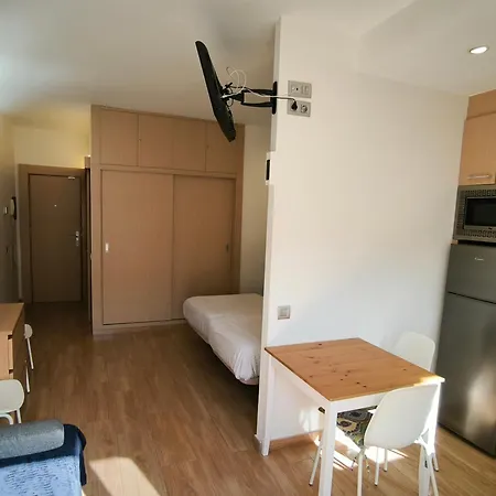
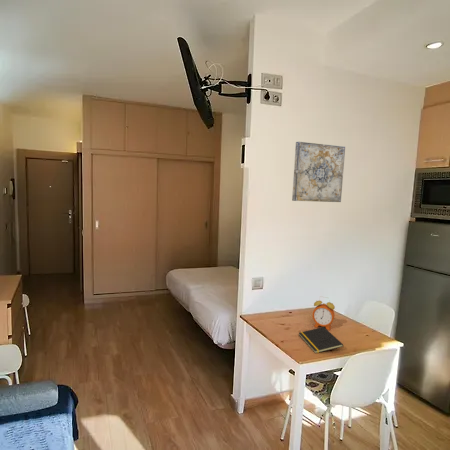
+ wall art [291,141,346,203]
+ notepad [298,326,344,354]
+ alarm clock [311,295,336,331]
